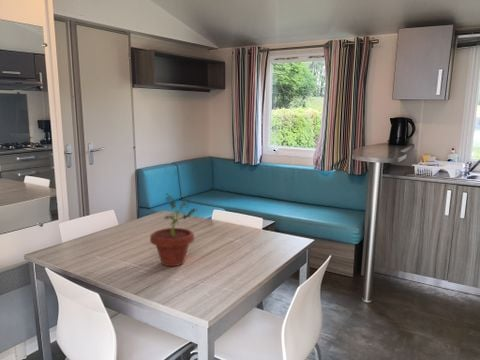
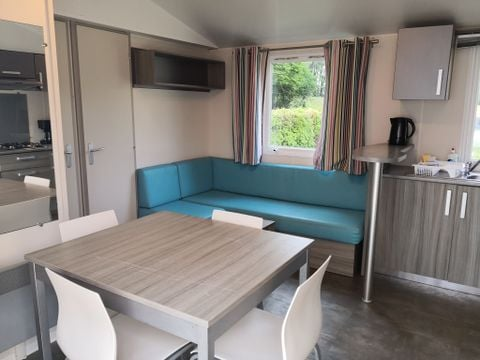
- potted plant [149,193,197,267]
